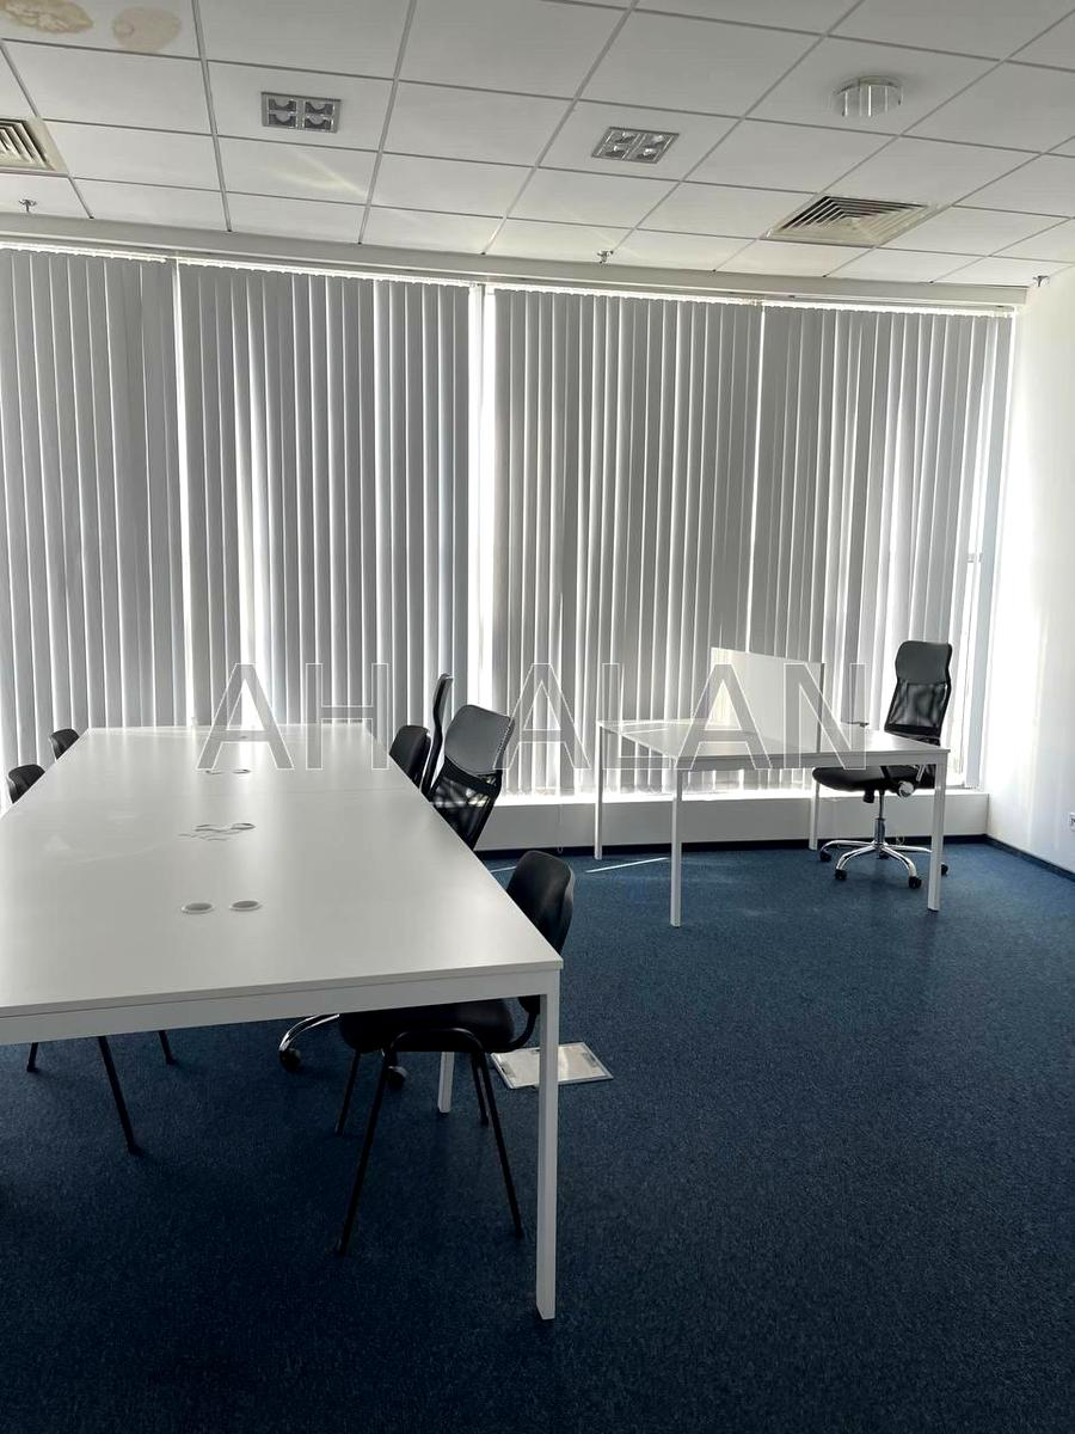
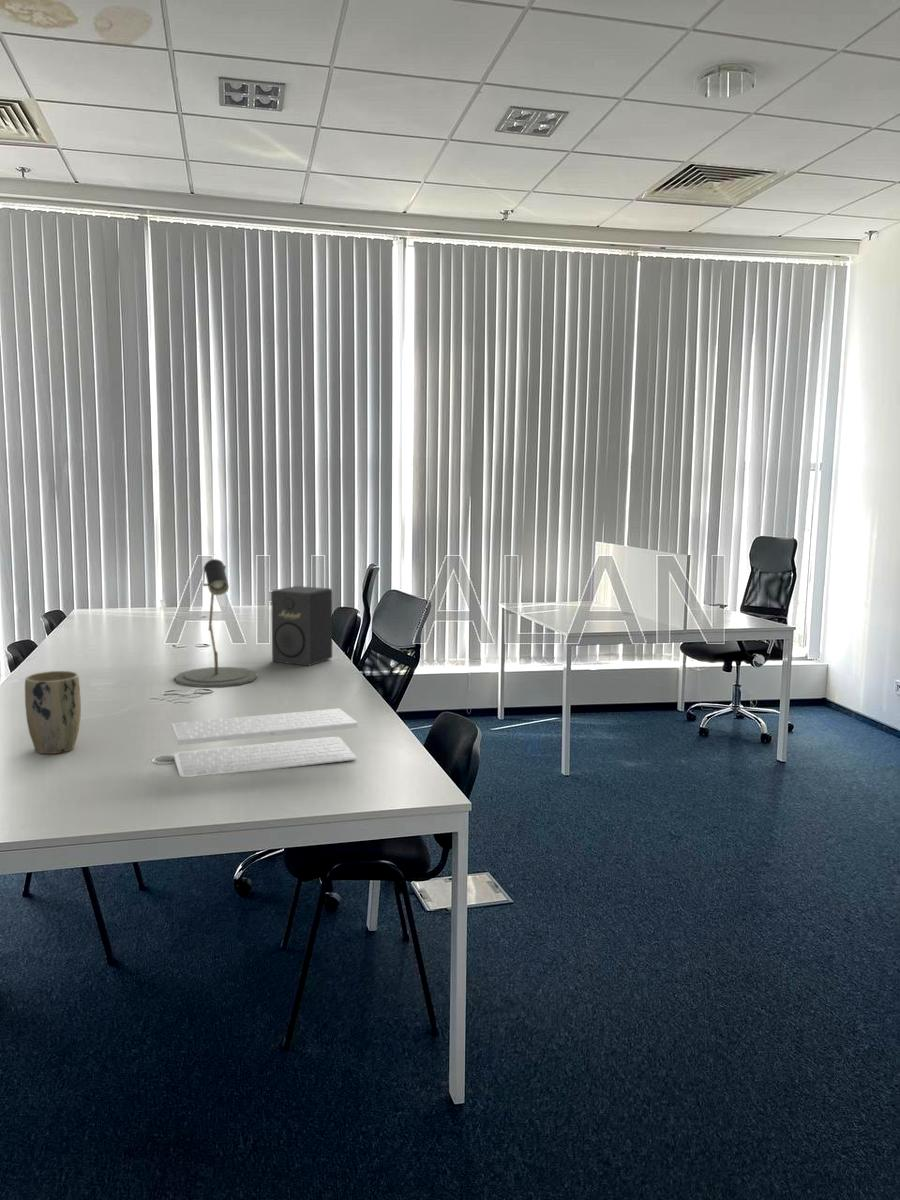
+ speaker [270,585,333,667]
+ keyboard [171,708,359,778]
+ desk lamp [174,558,258,688]
+ plant pot [24,670,82,755]
